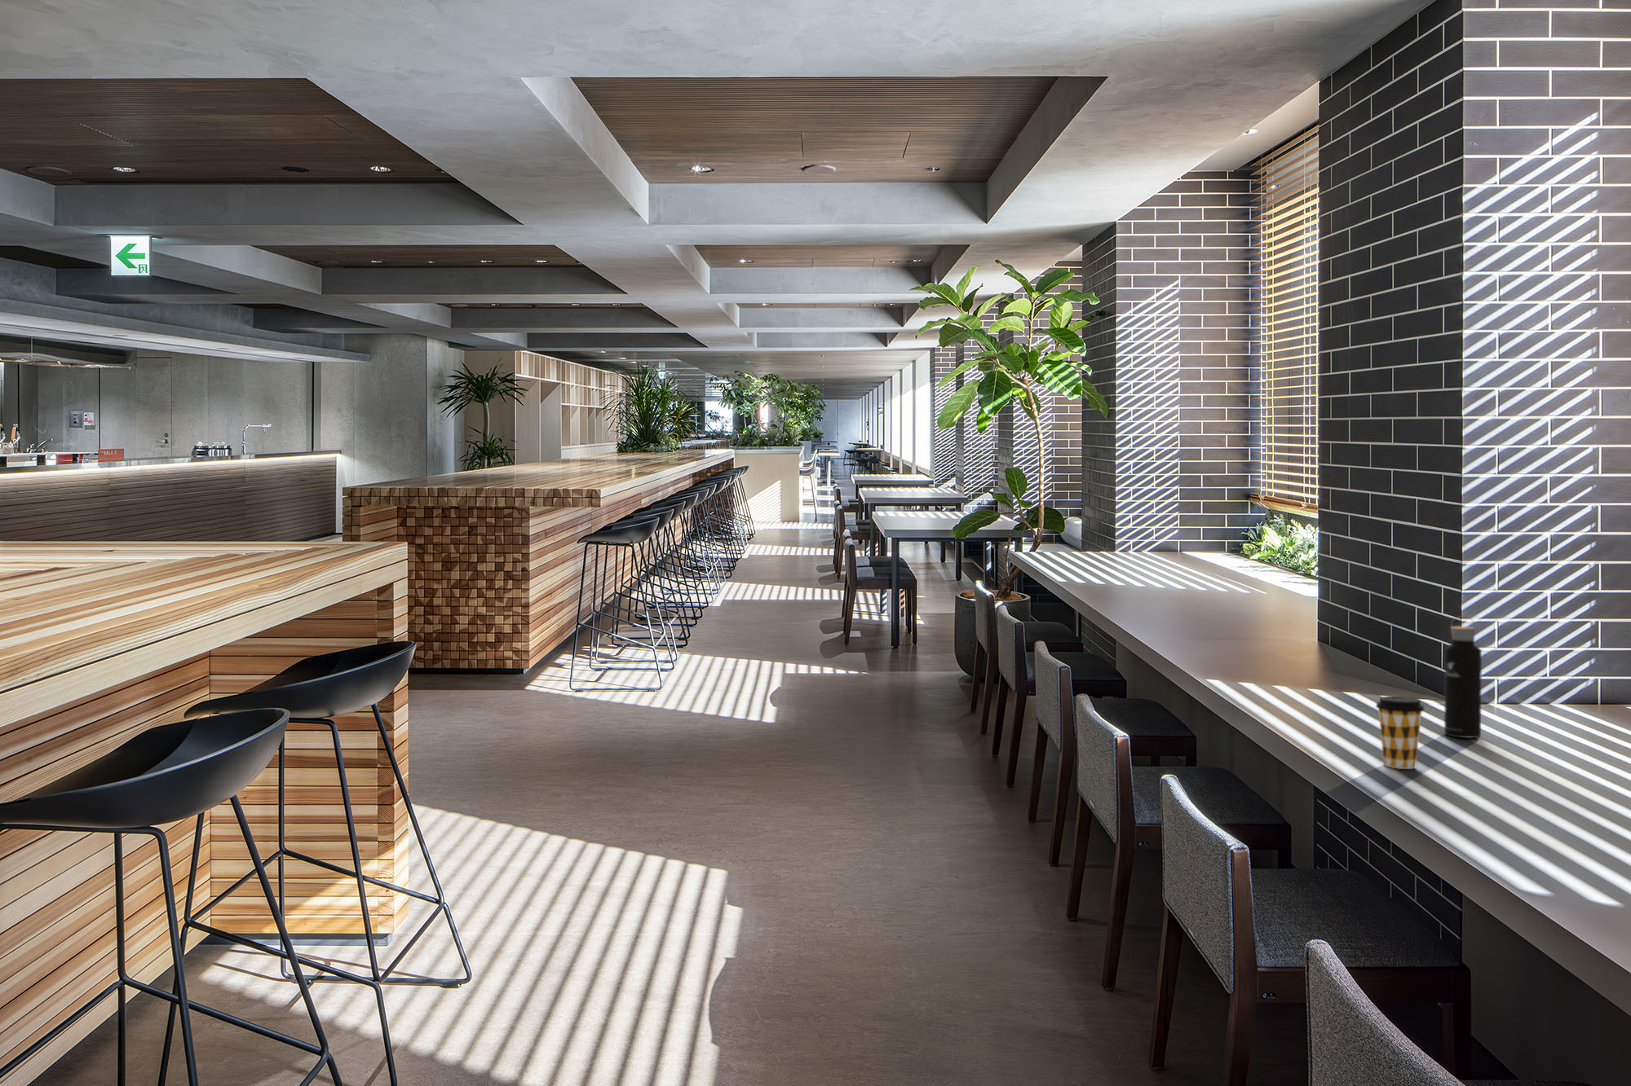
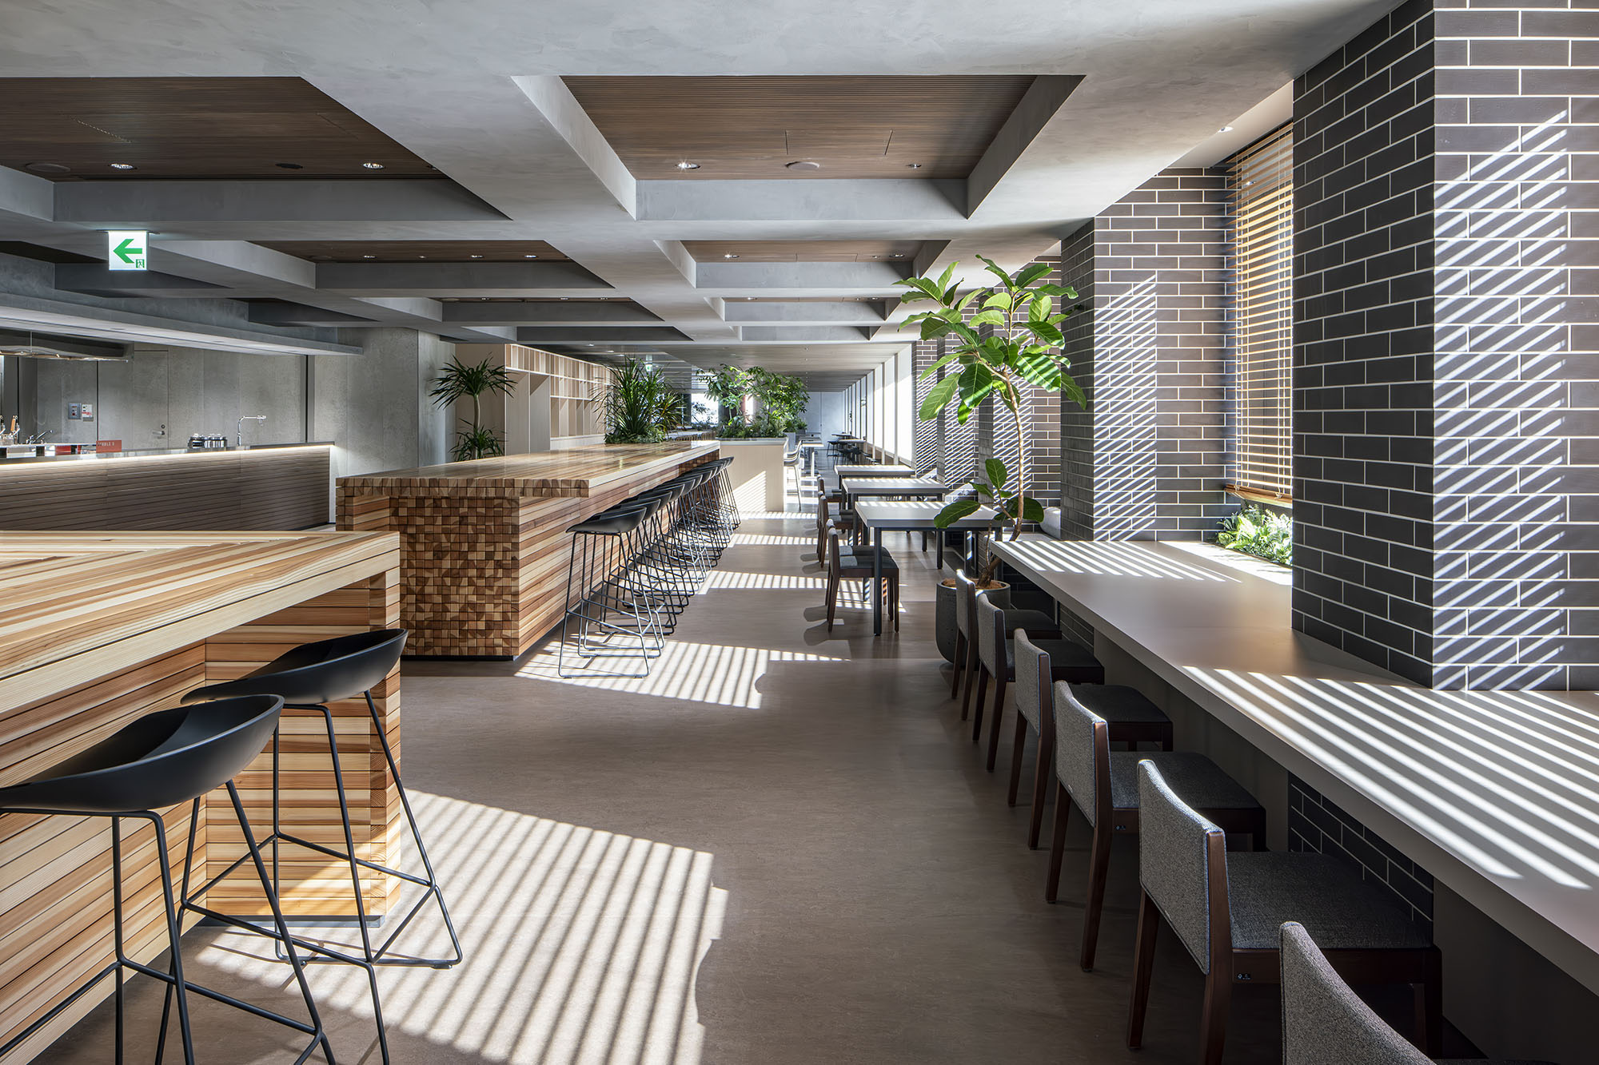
- coffee cup [1375,695,1426,770]
- water bottle [1443,615,1483,739]
